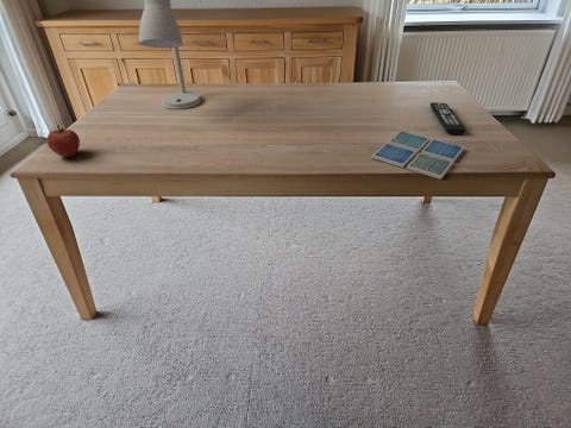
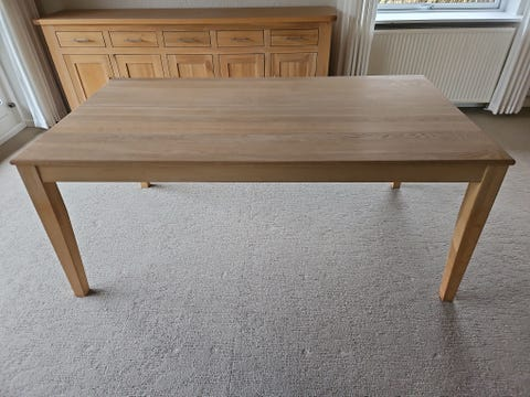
- desk lamp [138,0,202,111]
- drink coaster [371,130,465,181]
- remote control [429,101,466,136]
- apple [46,124,81,158]
